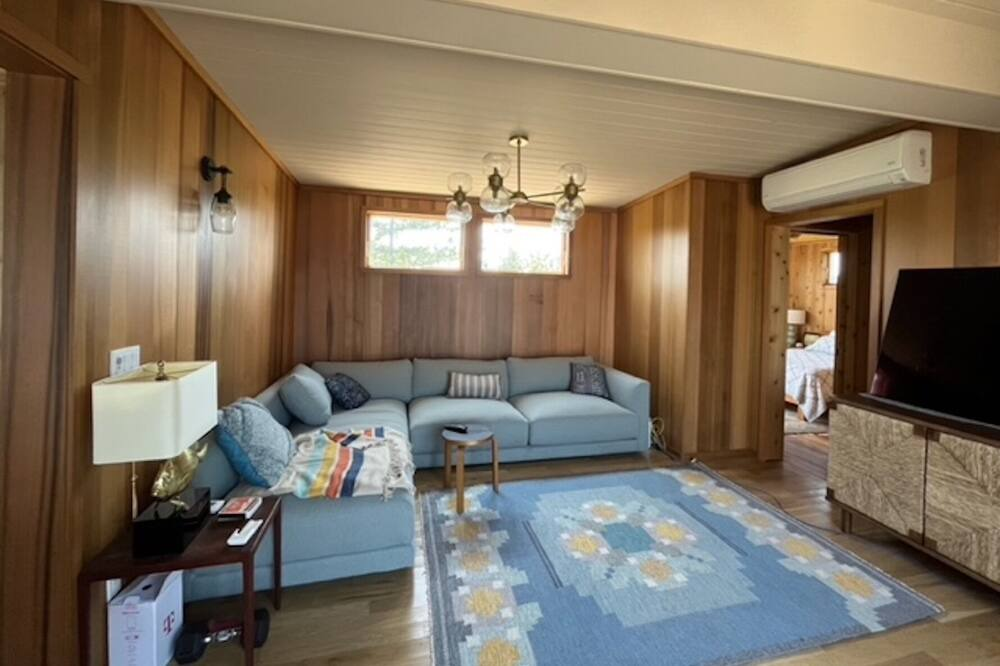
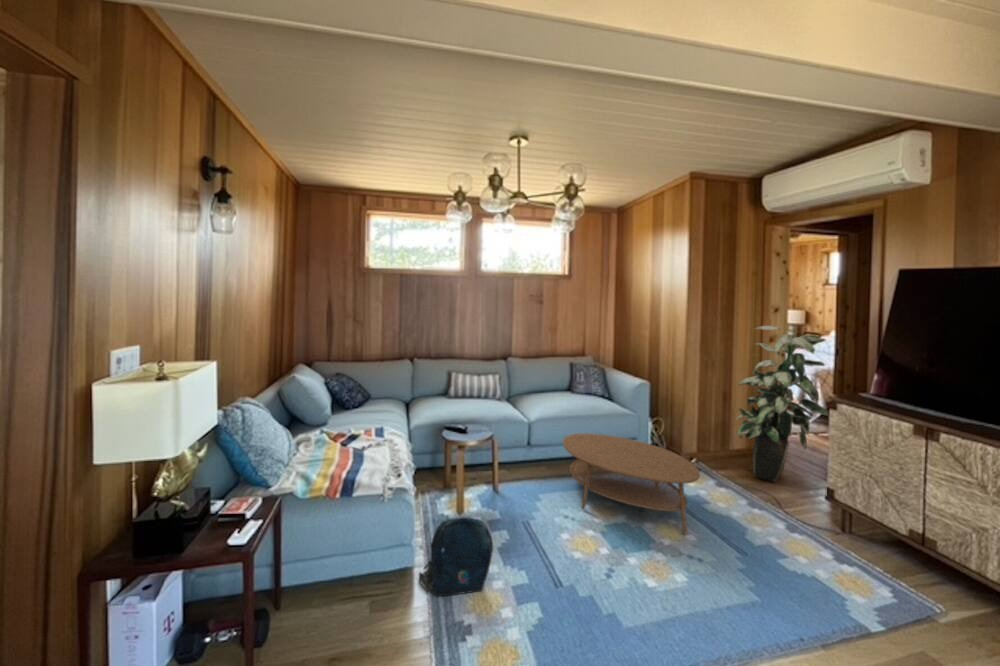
+ backpack [418,516,494,598]
+ coffee table [562,433,701,535]
+ indoor plant [735,325,830,483]
